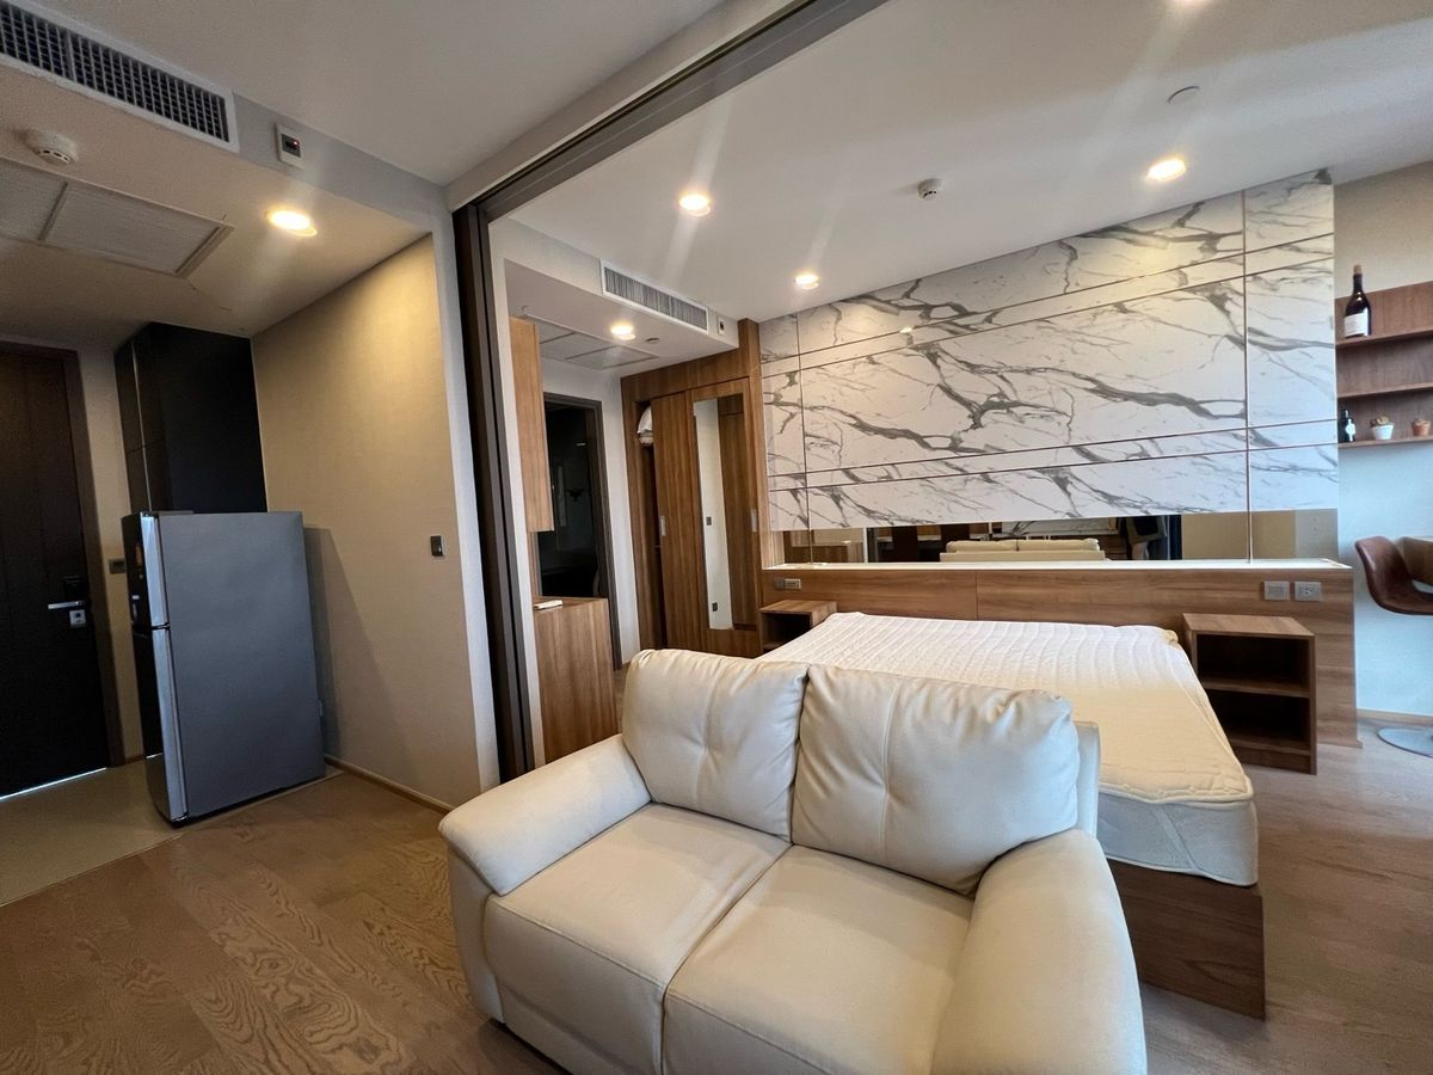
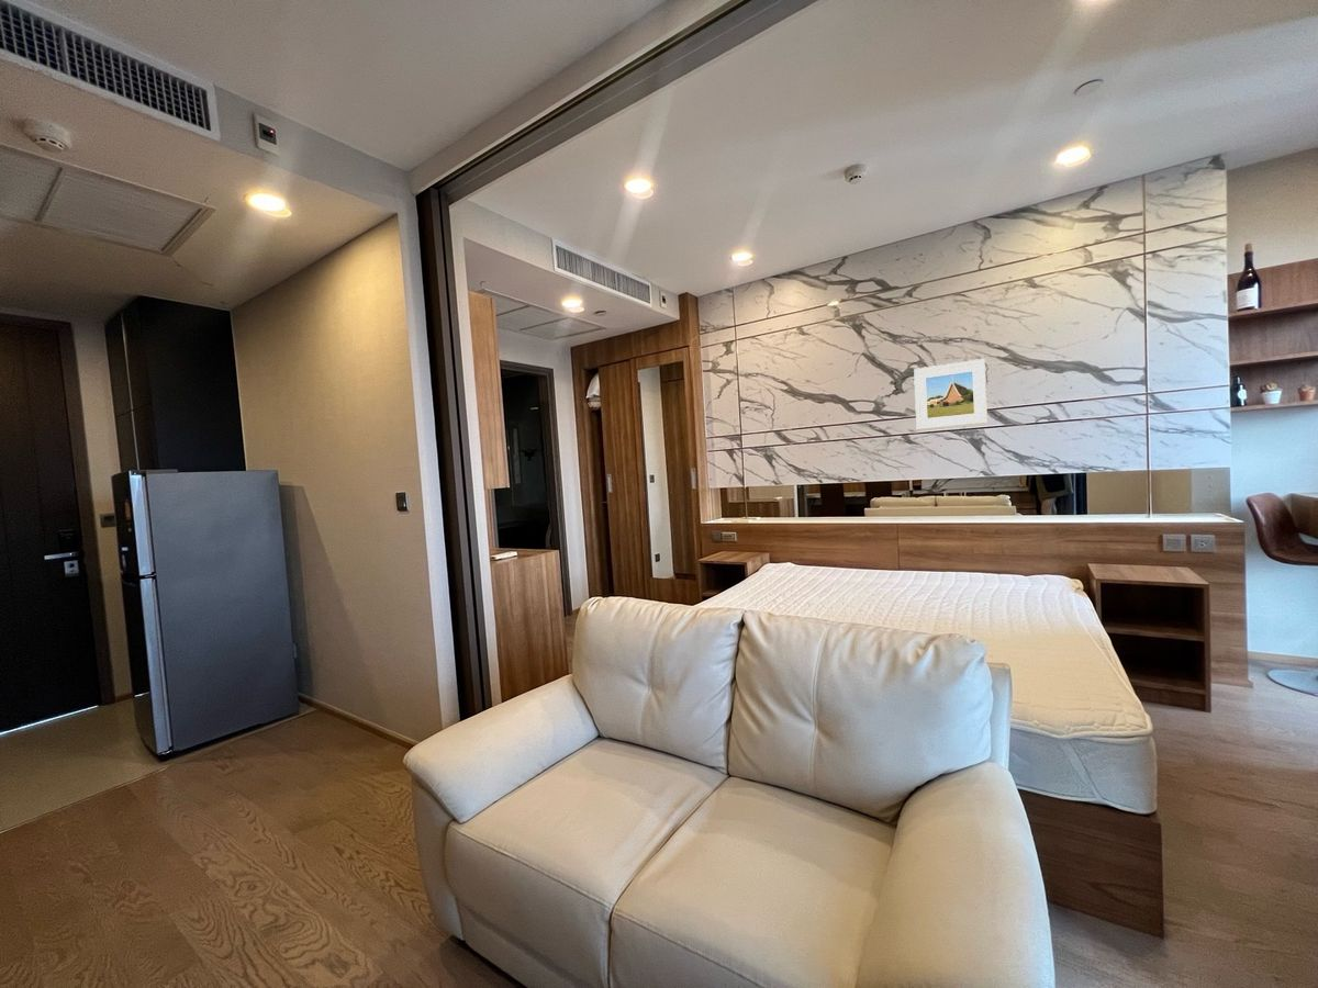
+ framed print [913,358,988,430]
